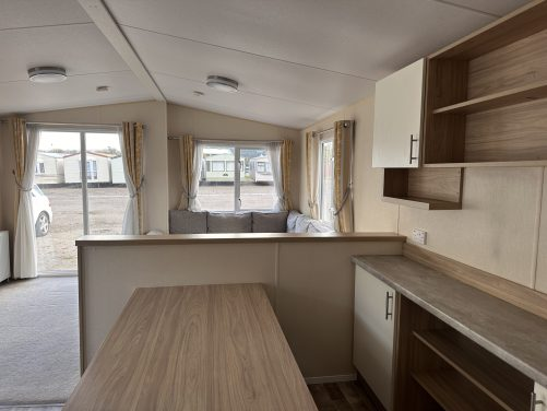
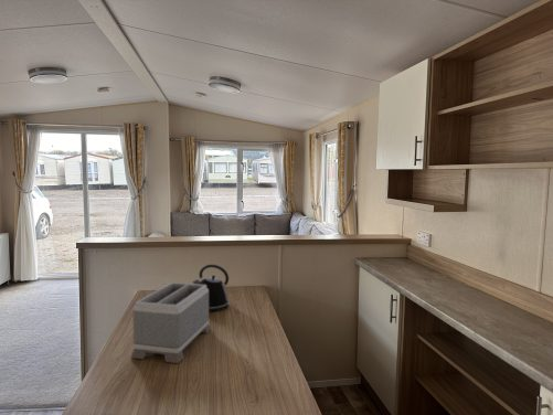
+ toaster [129,281,212,364]
+ kettle [191,264,232,313]
